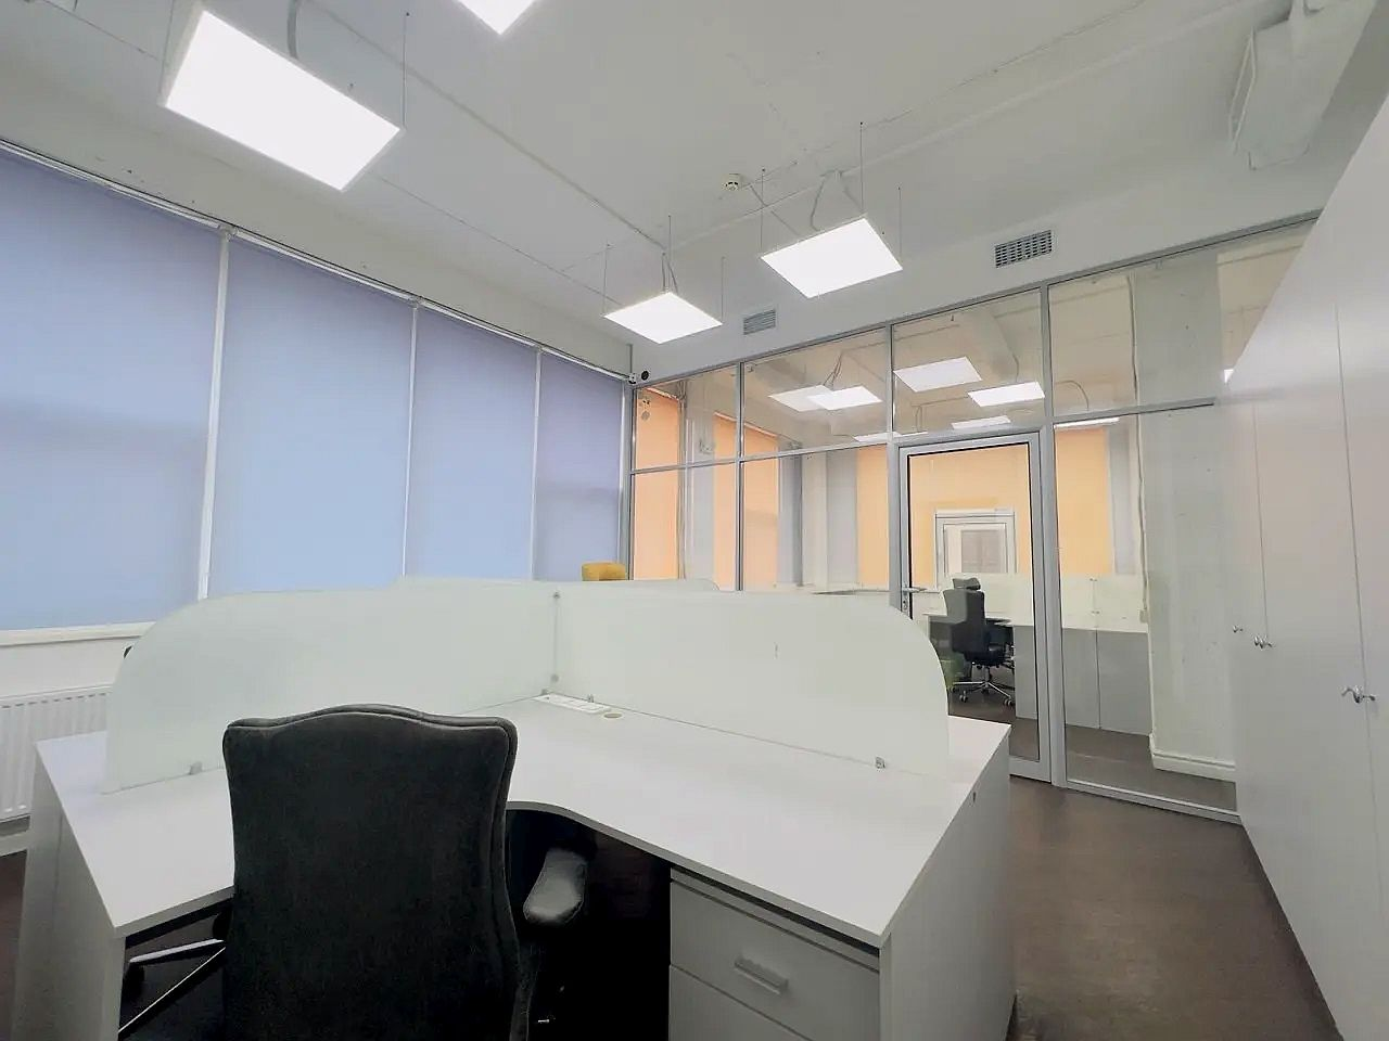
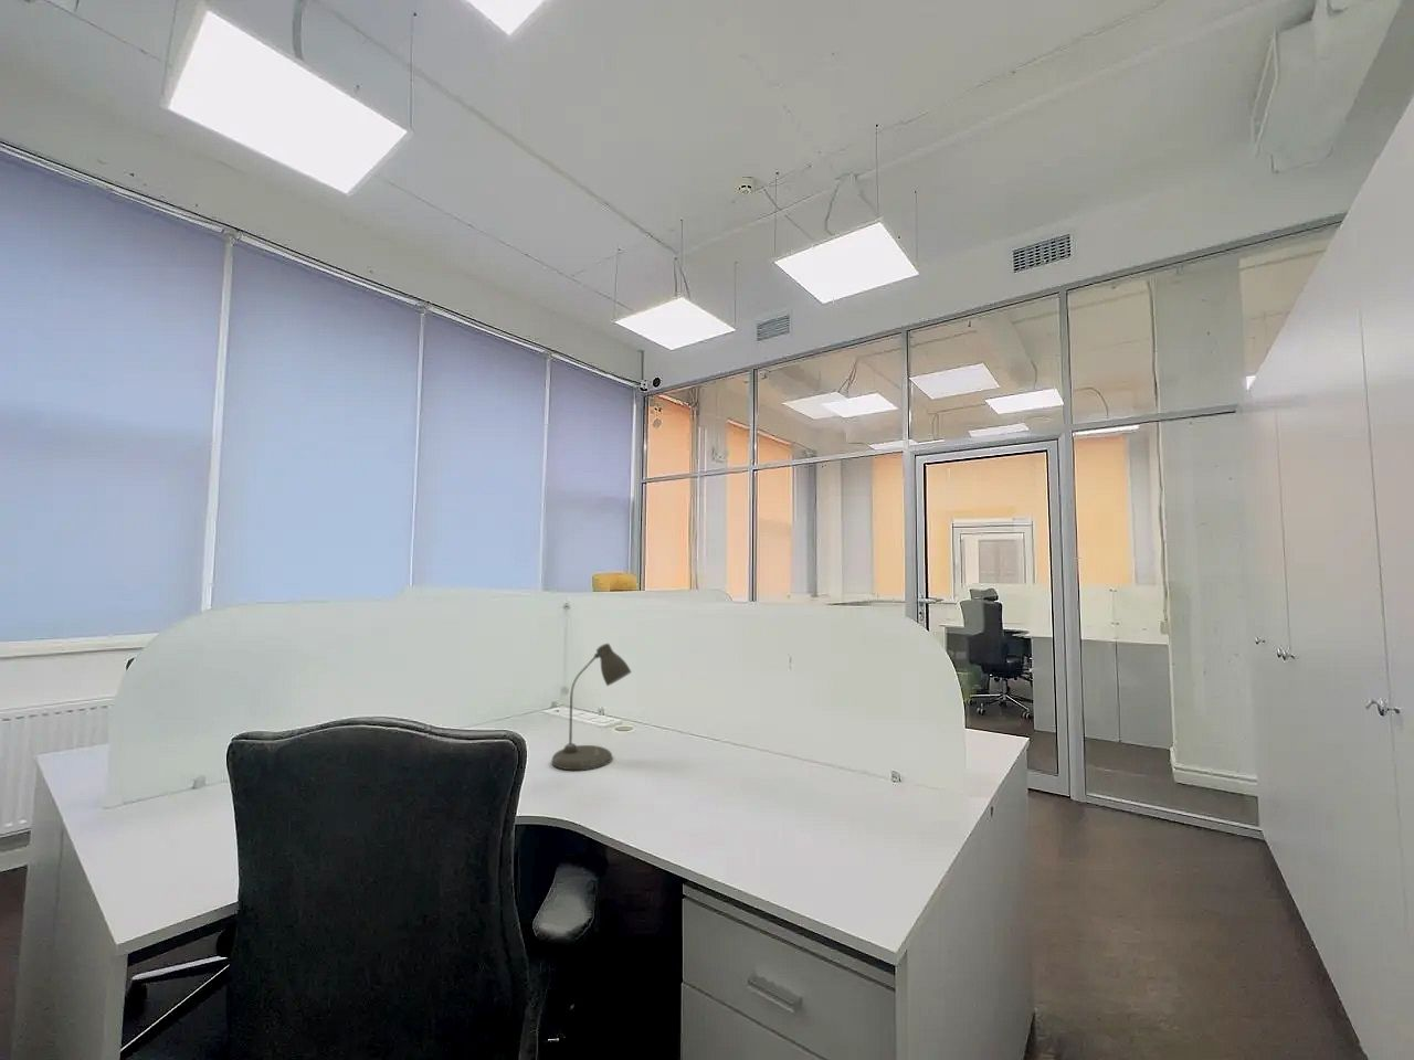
+ desk lamp [550,642,634,771]
